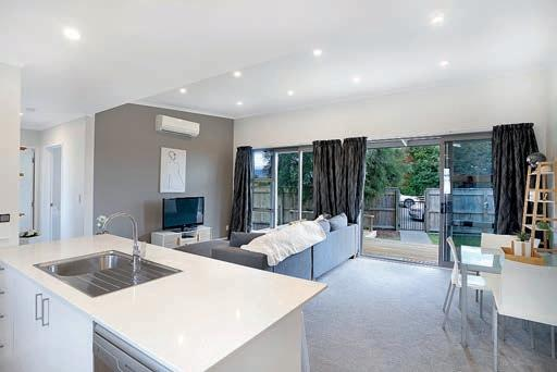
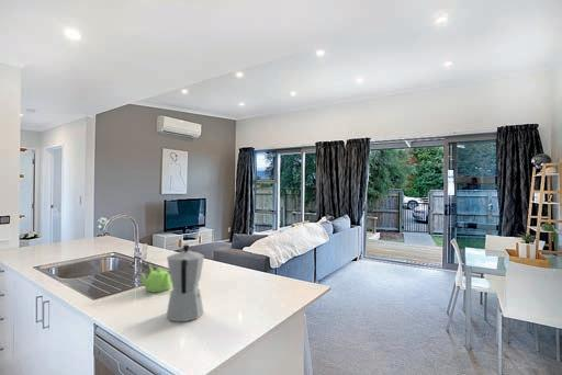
+ teapot [138,265,172,293]
+ moka pot [166,243,205,322]
